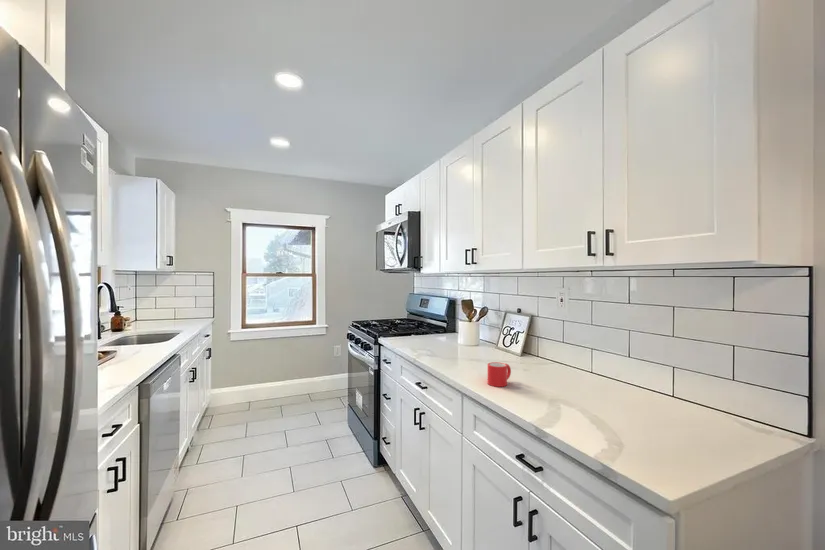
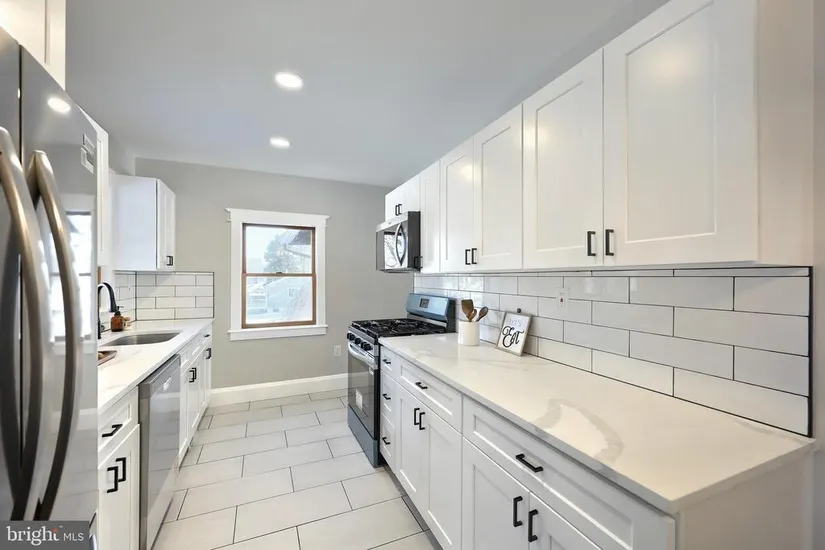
- mug [487,361,512,388]
